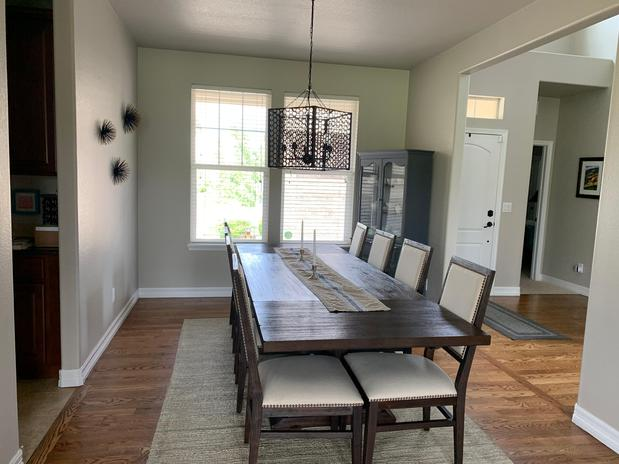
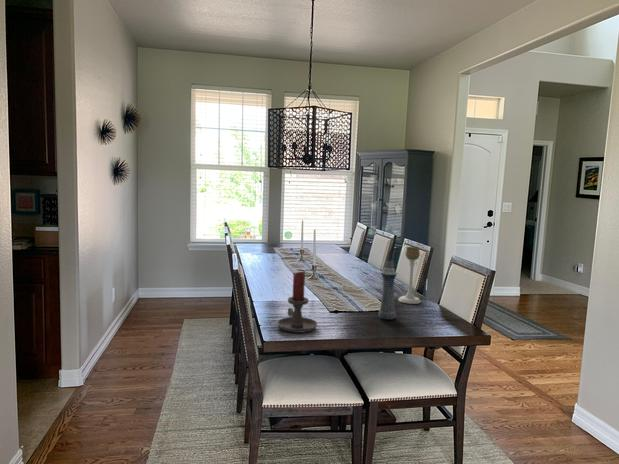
+ candle holder [276,271,318,334]
+ candle holder [397,246,422,305]
+ bottle [378,260,398,321]
